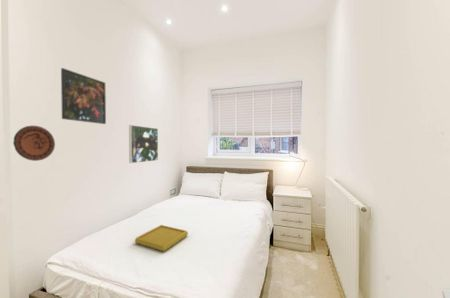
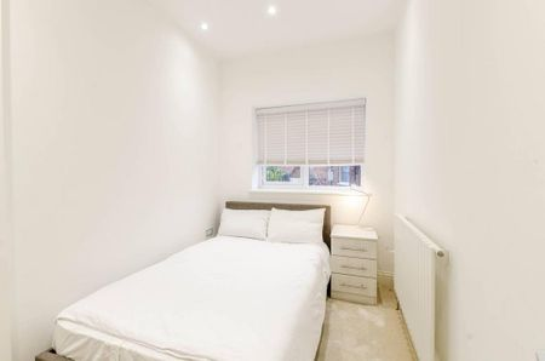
- serving tray [134,224,189,253]
- decorative plate [12,125,56,162]
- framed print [60,67,107,125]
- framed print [128,124,159,164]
